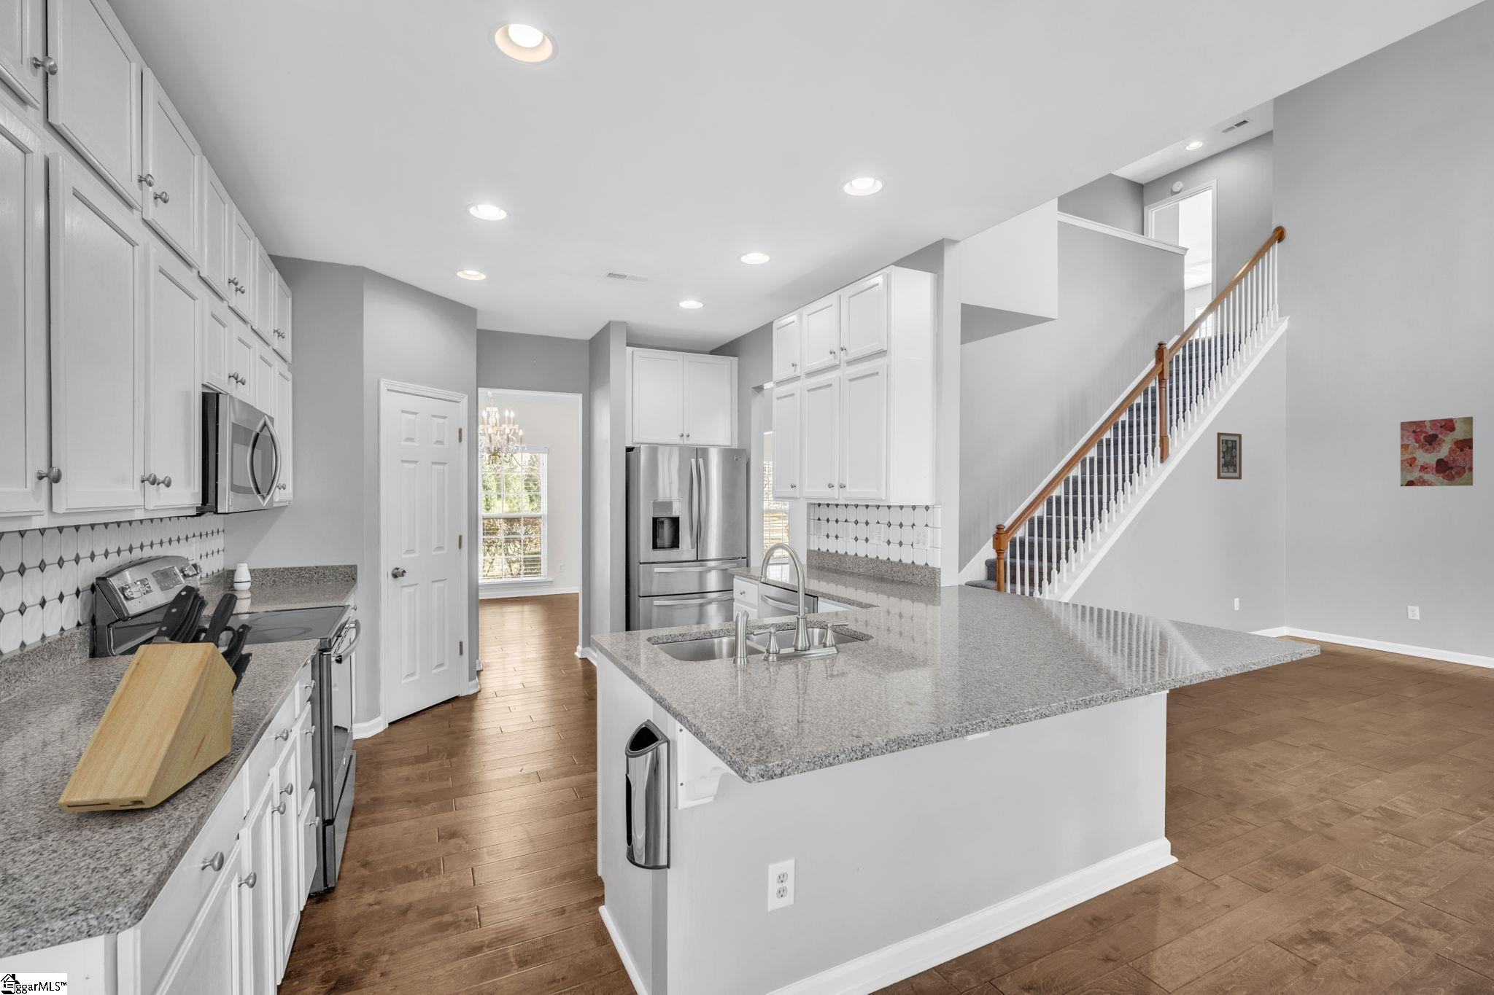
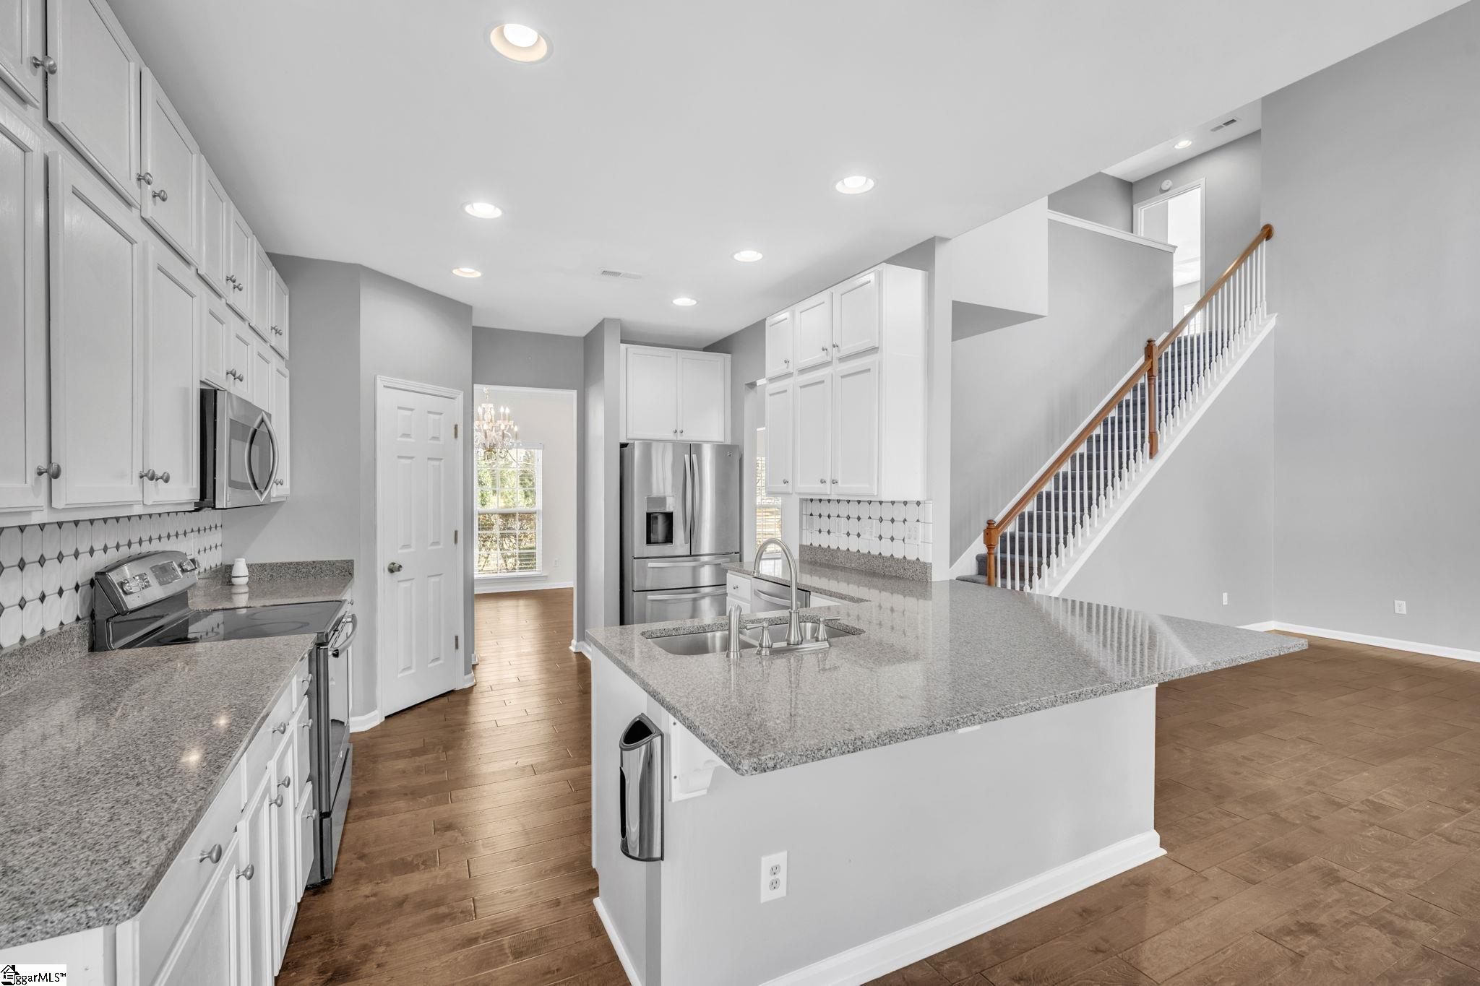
- wall art [1400,416,1474,486]
- wall art [1216,432,1242,481]
- knife block [57,583,253,814]
